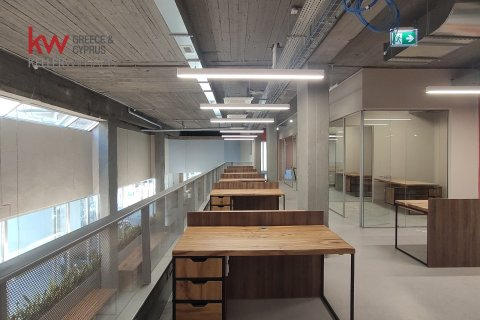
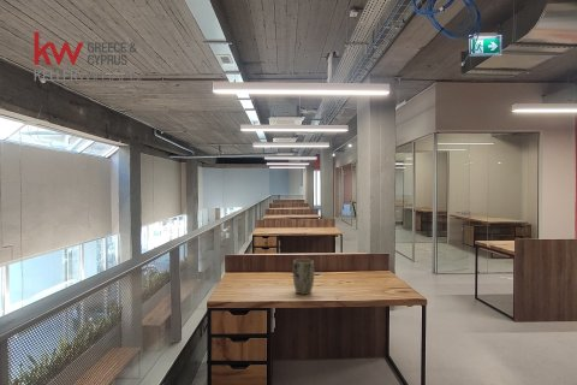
+ plant pot [292,257,315,296]
